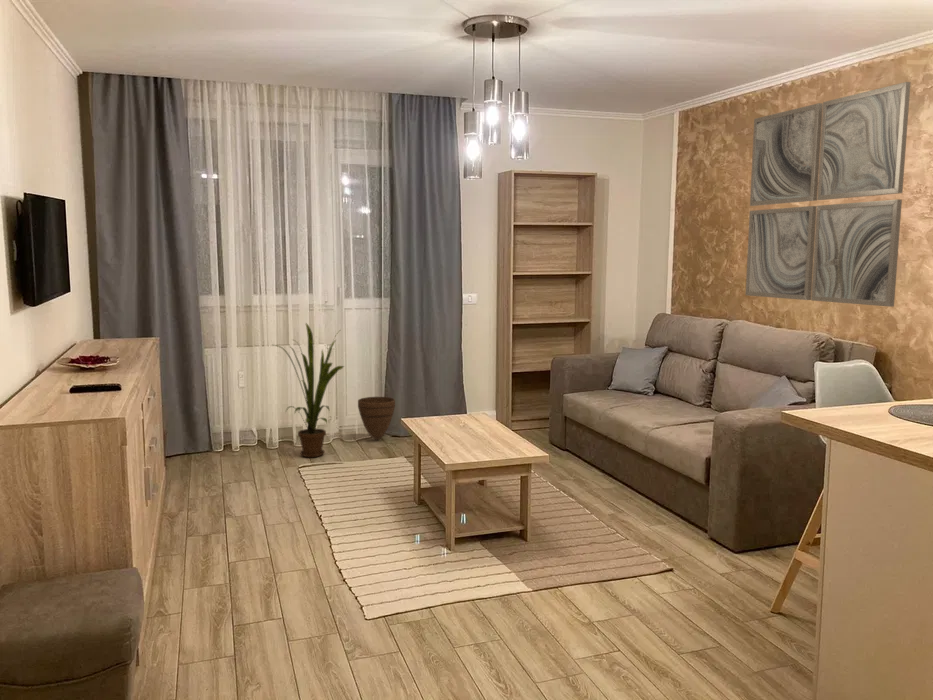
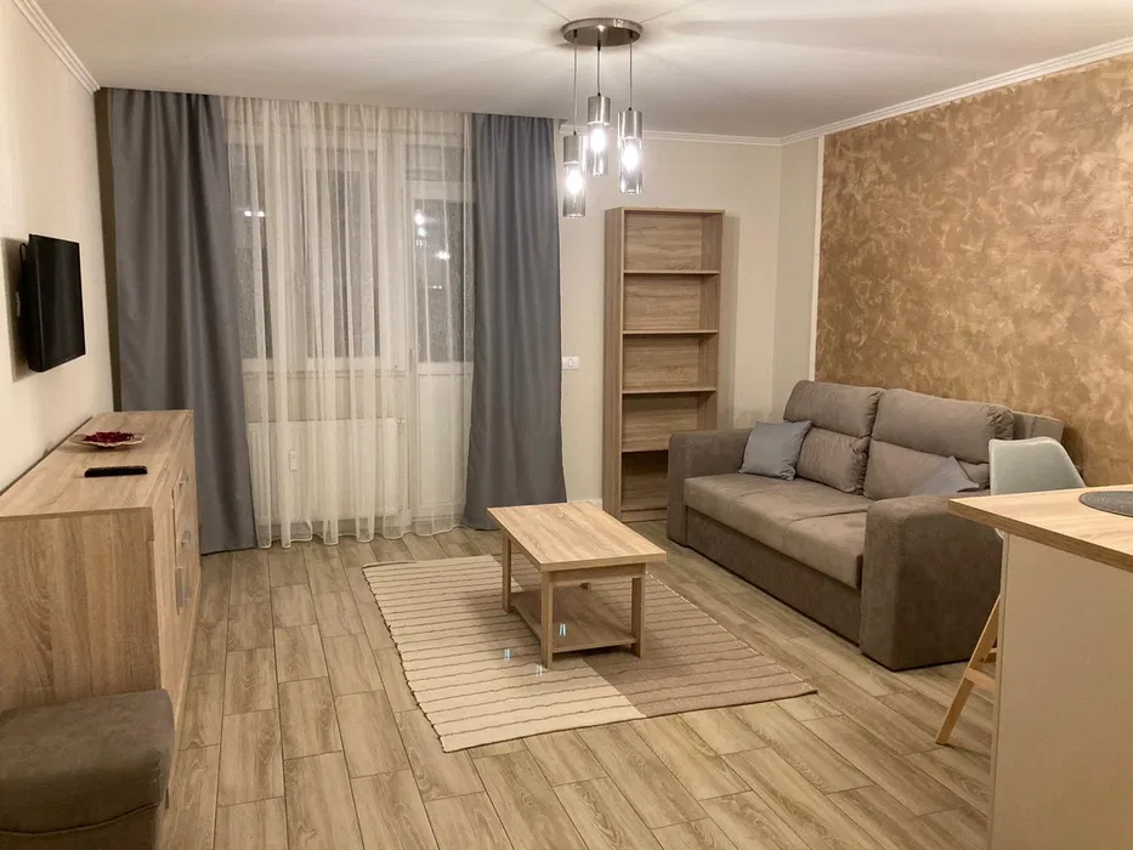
- wall art [745,81,912,308]
- house plant [273,322,346,458]
- woven basket [357,396,396,441]
